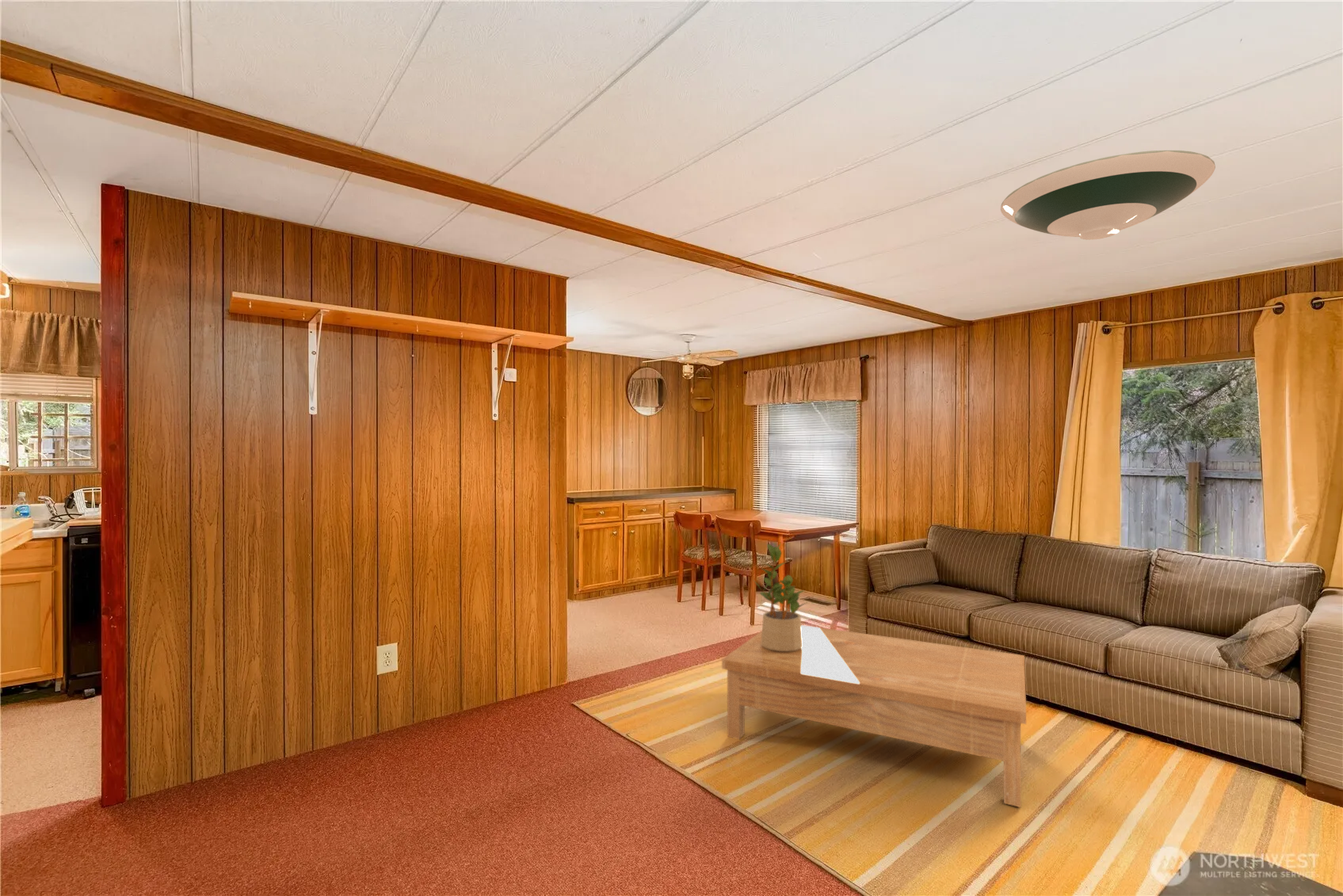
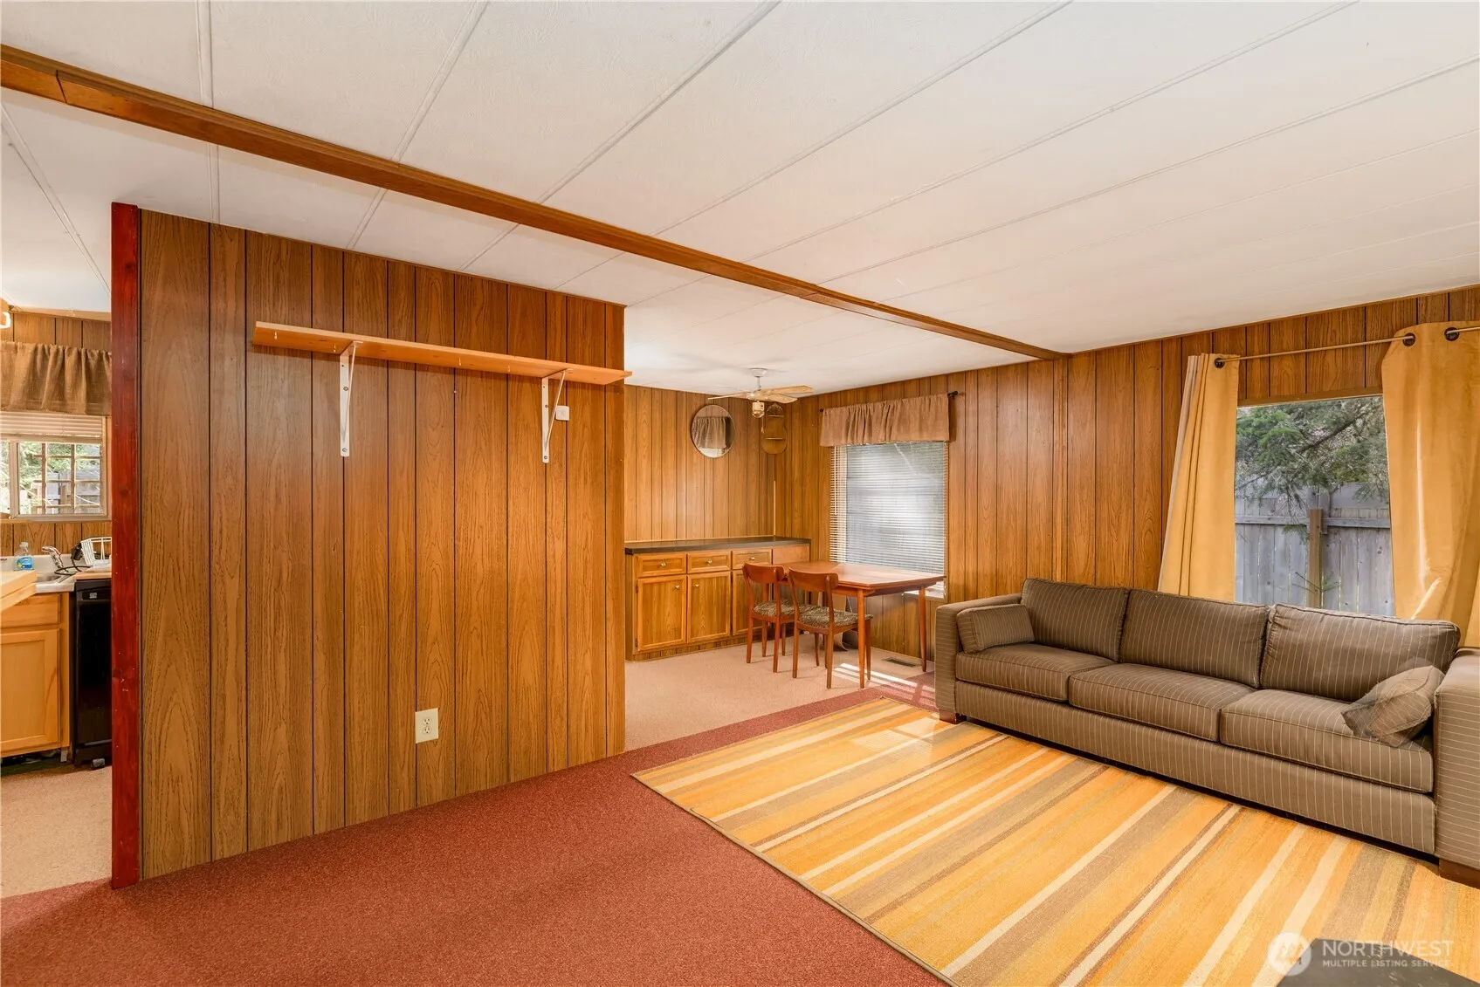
- coffee table [721,624,1027,808]
- potted plant [754,542,809,651]
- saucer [1000,150,1216,241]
